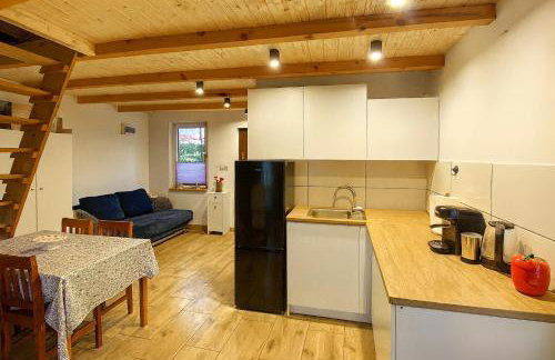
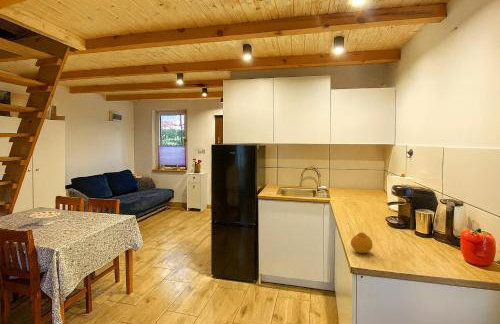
+ fruit [350,231,374,254]
